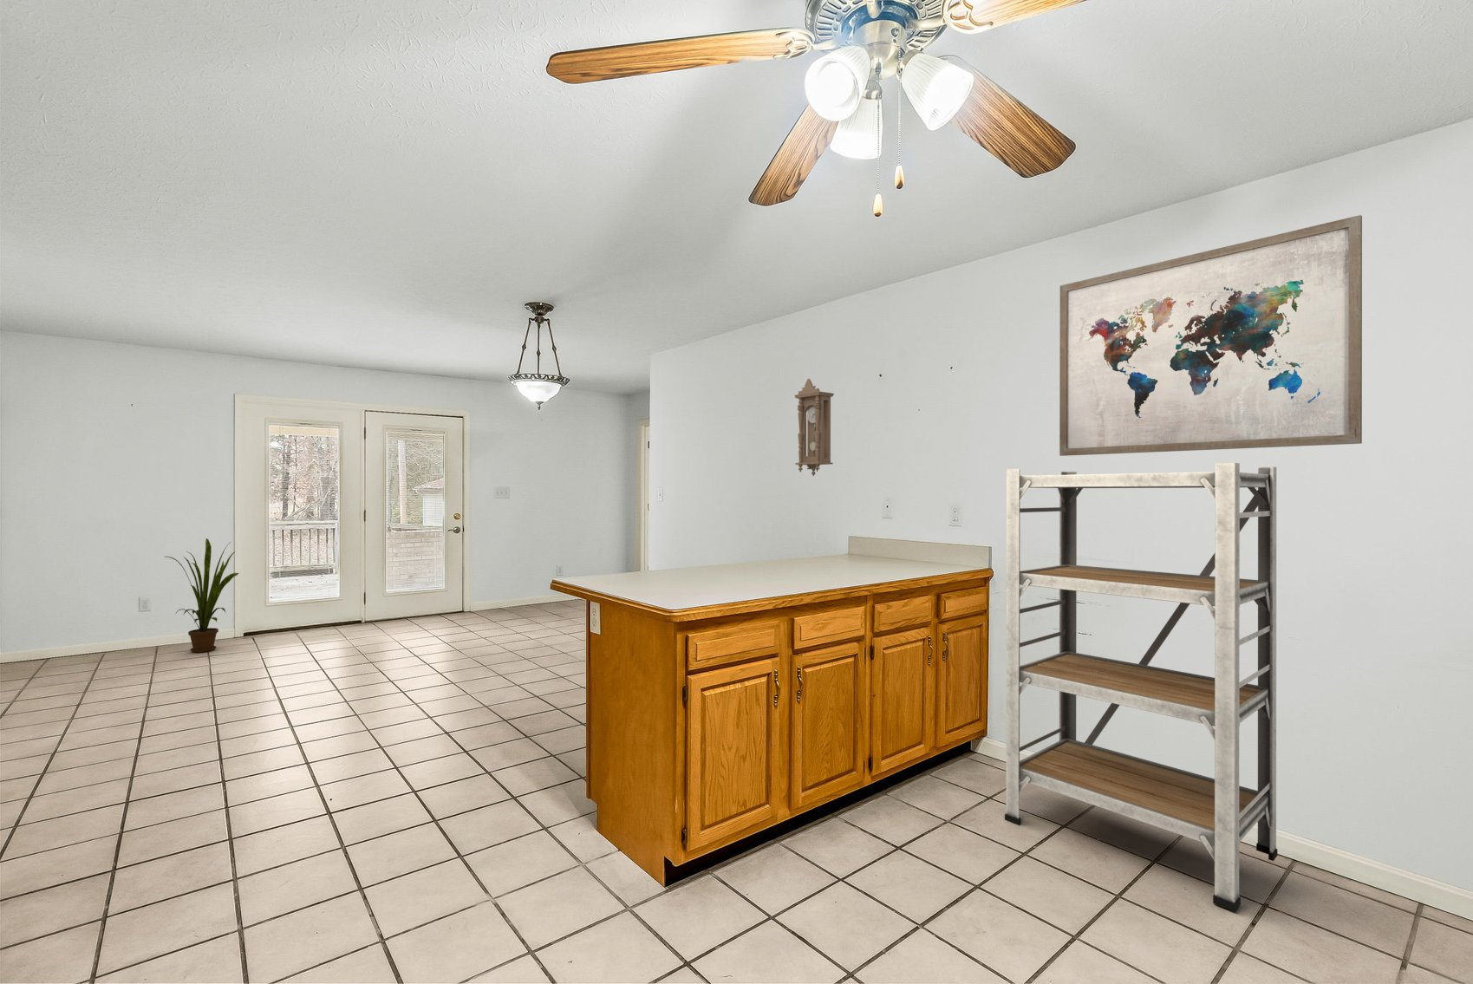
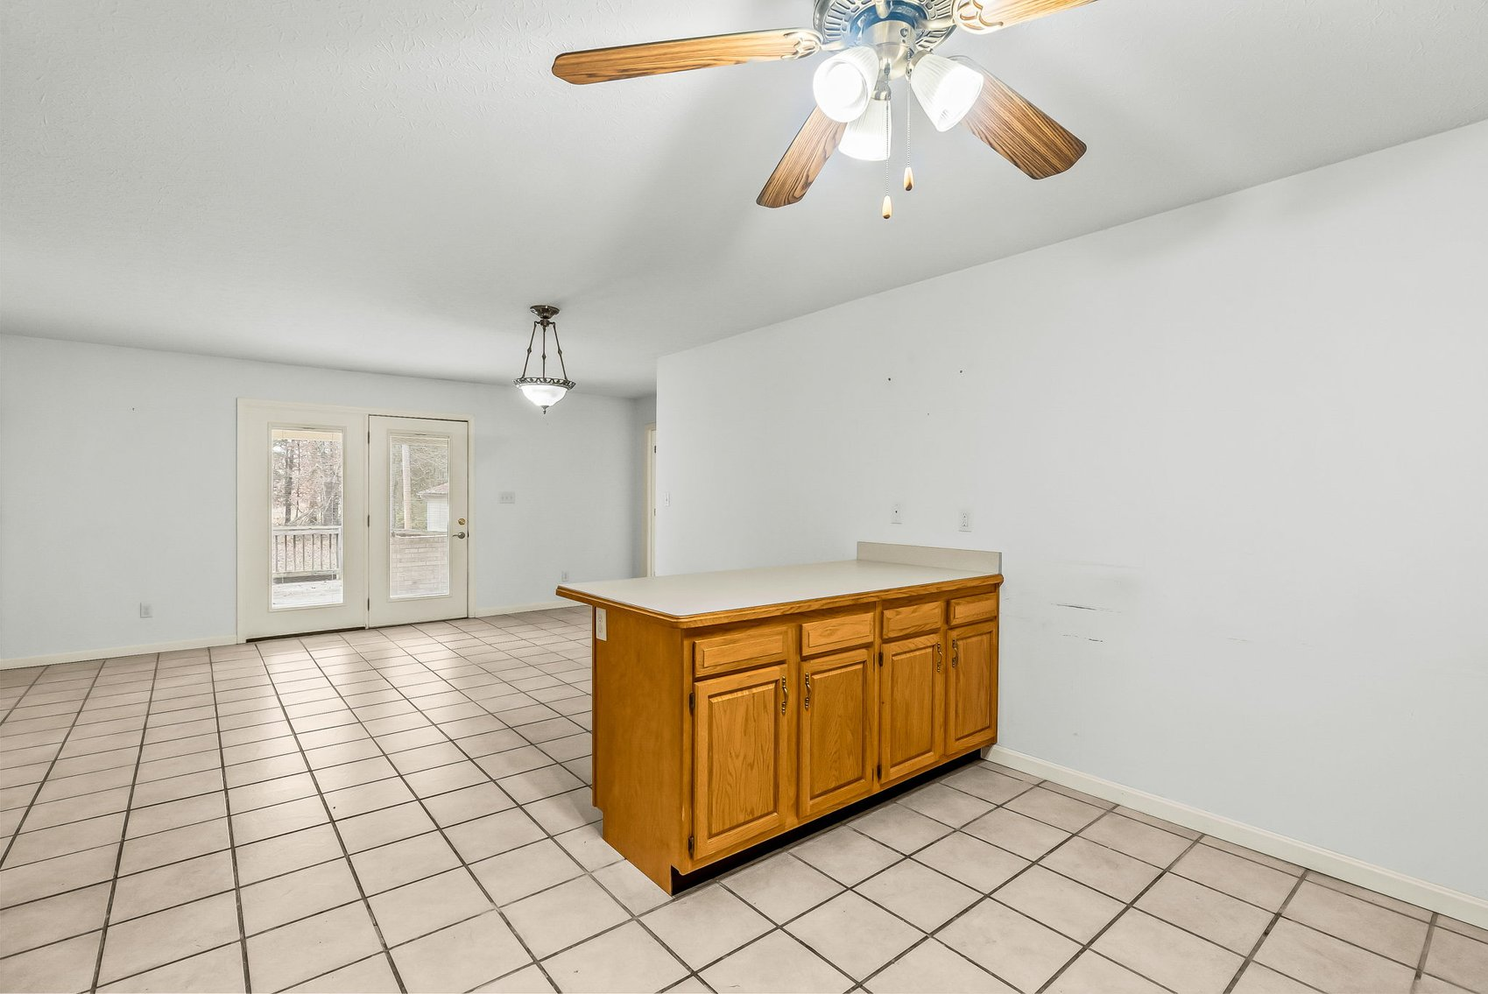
- wall art [1059,214,1363,457]
- pendulum clock [793,378,835,477]
- shelving unit [1004,462,1279,913]
- house plant [165,537,239,653]
